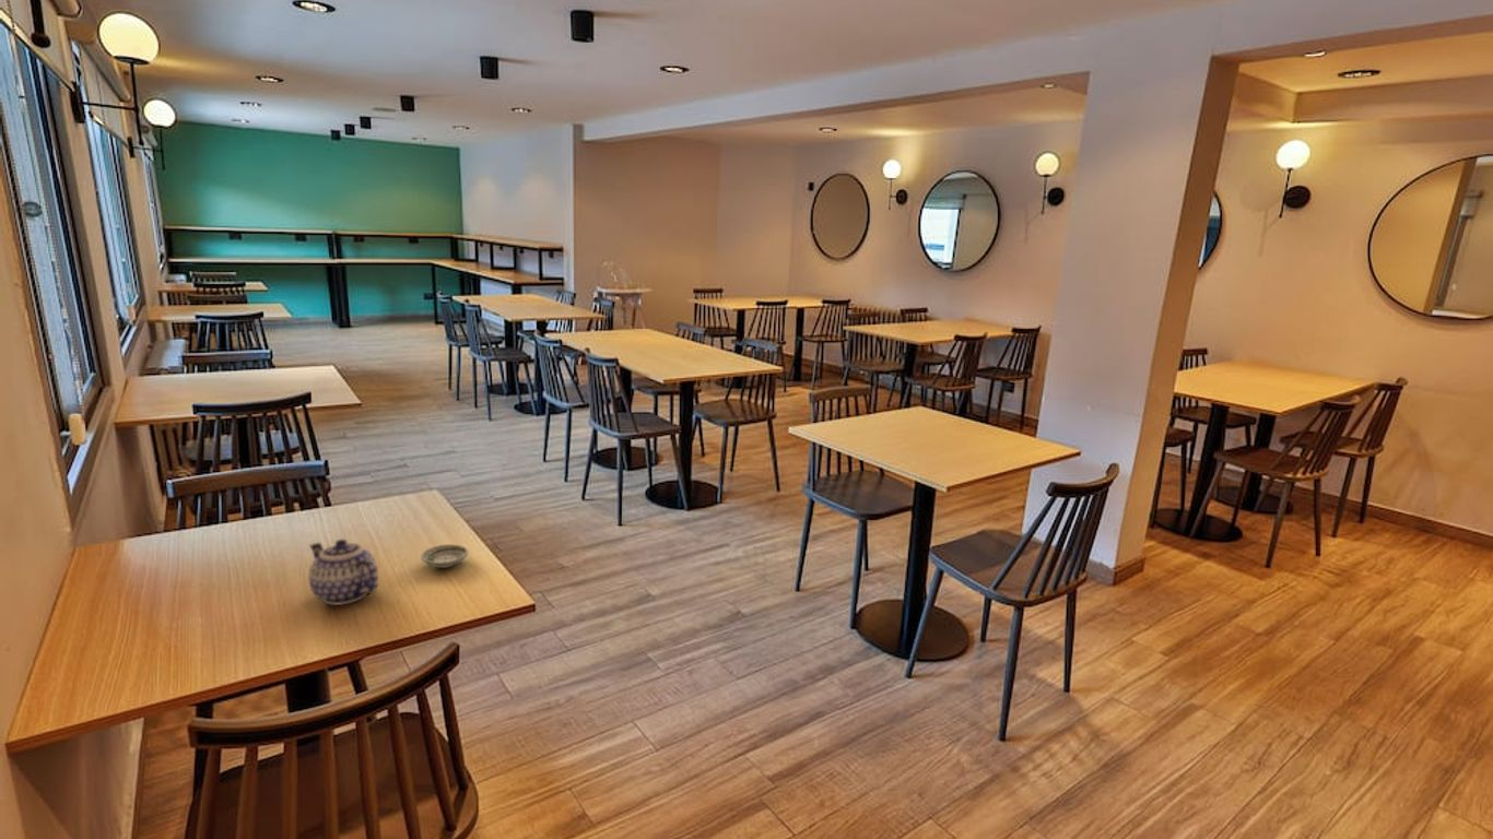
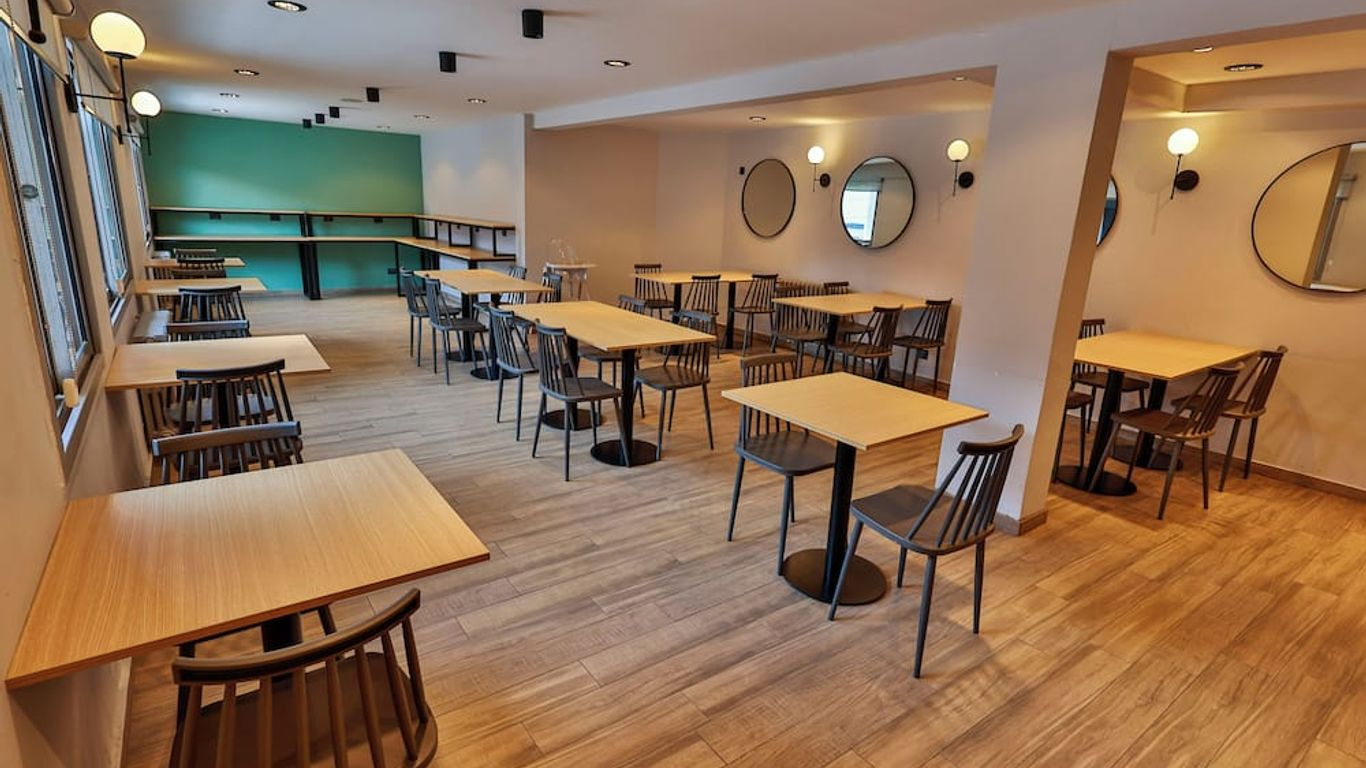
- saucer [420,543,469,569]
- teapot [307,539,379,606]
